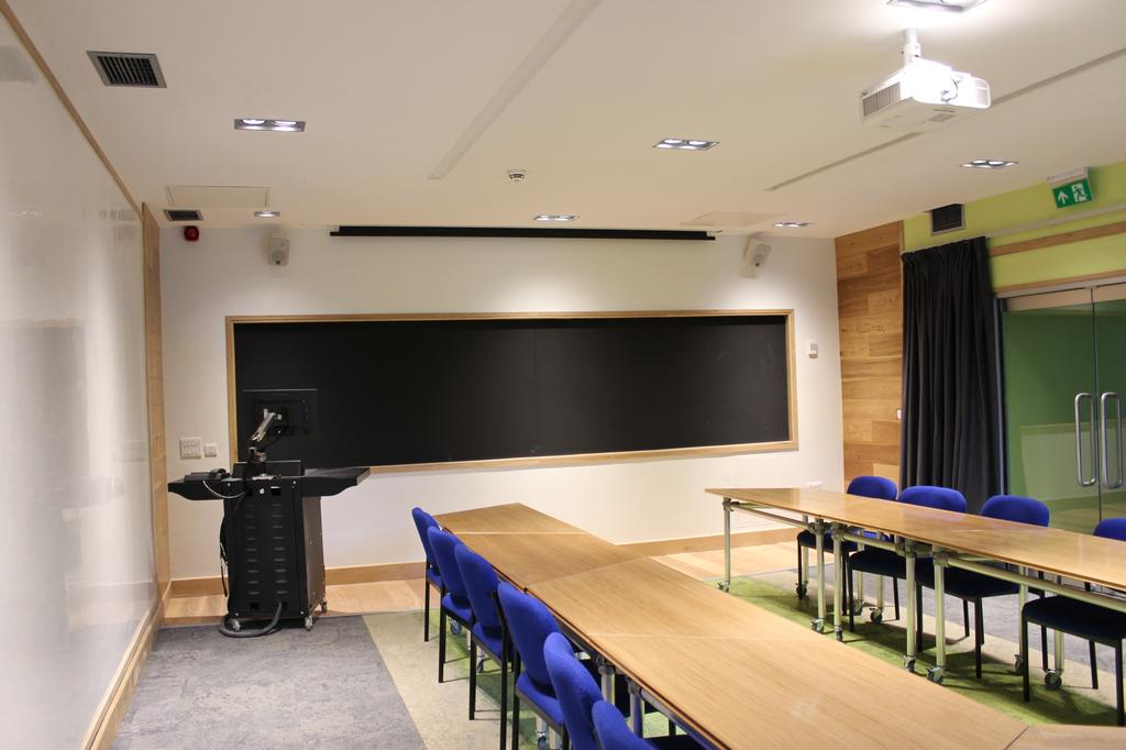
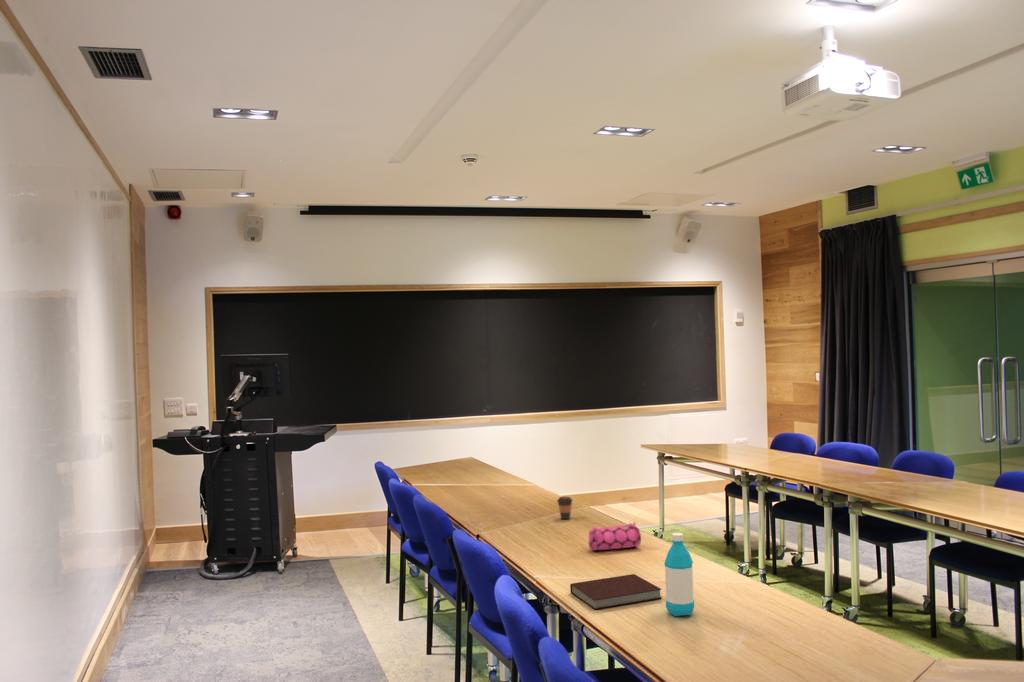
+ notebook [569,573,663,610]
+ pencil case [588,521,642,552]
+ coffee cup [556,496,574,520]
+ water bottle [663,532,695,617]
